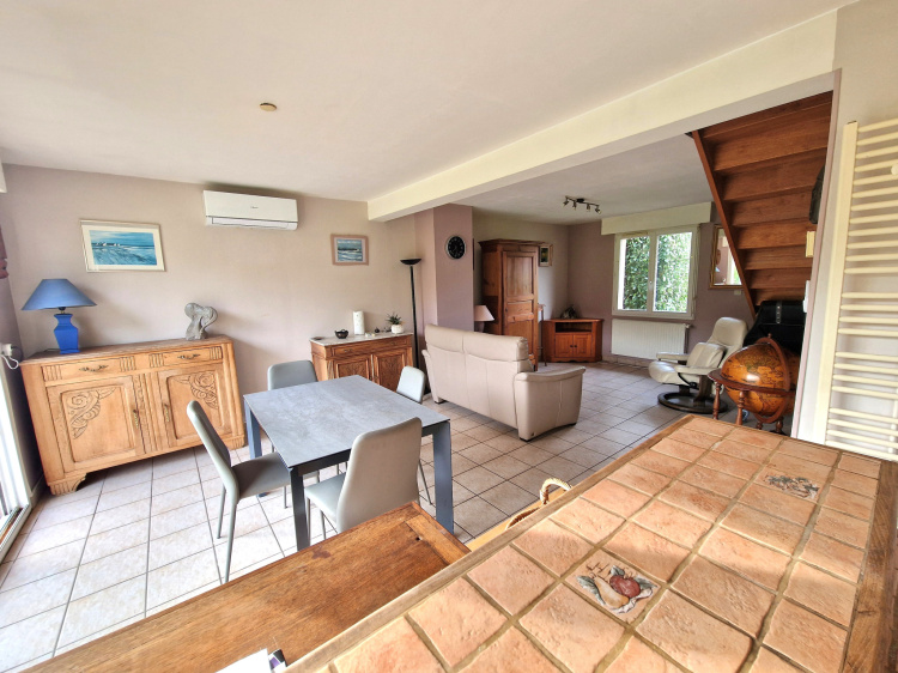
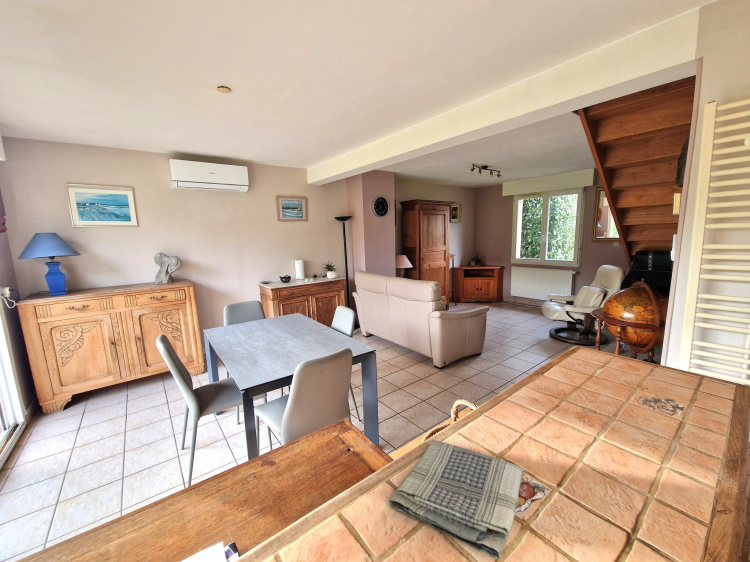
+ dish towel [387,439,525,561]
